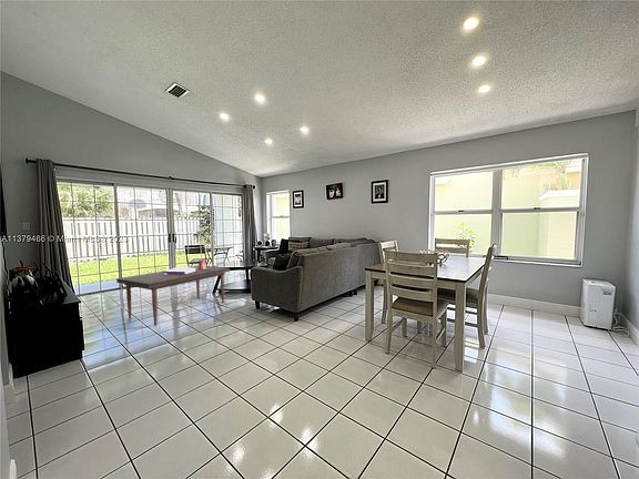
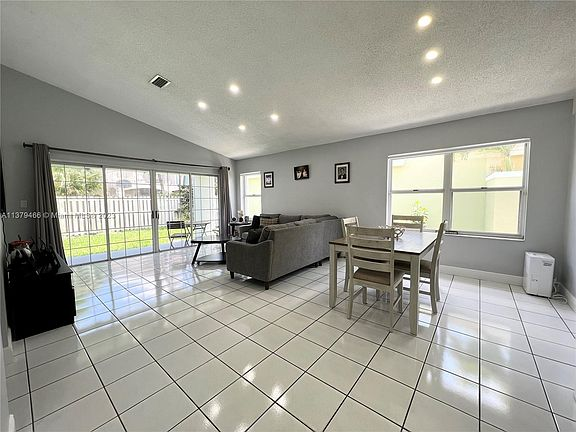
- coffee table [115,258,231,327]
